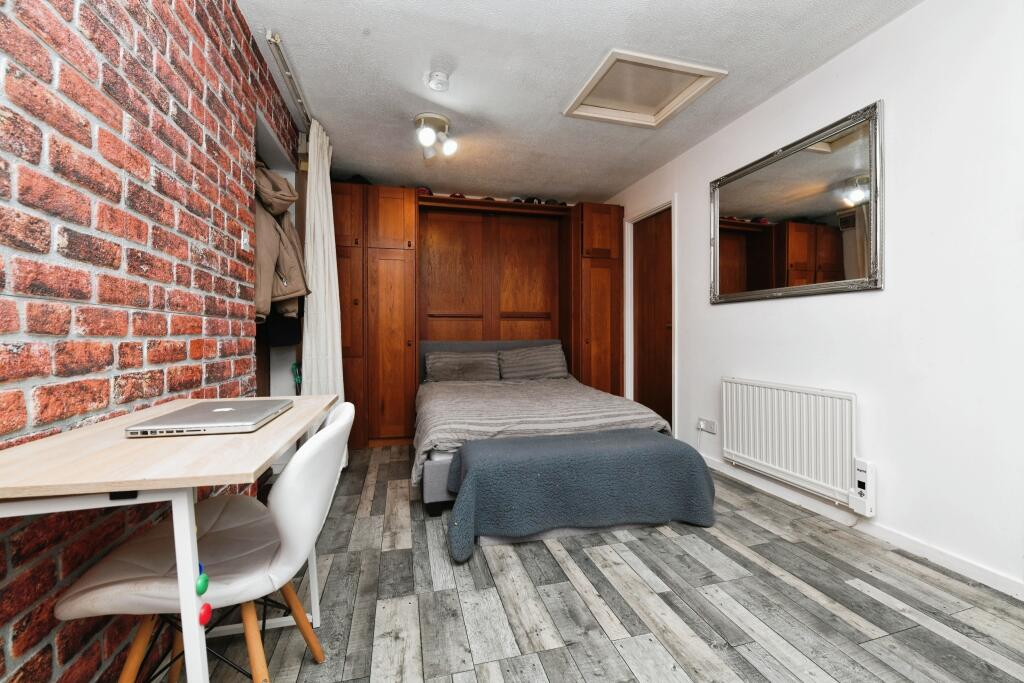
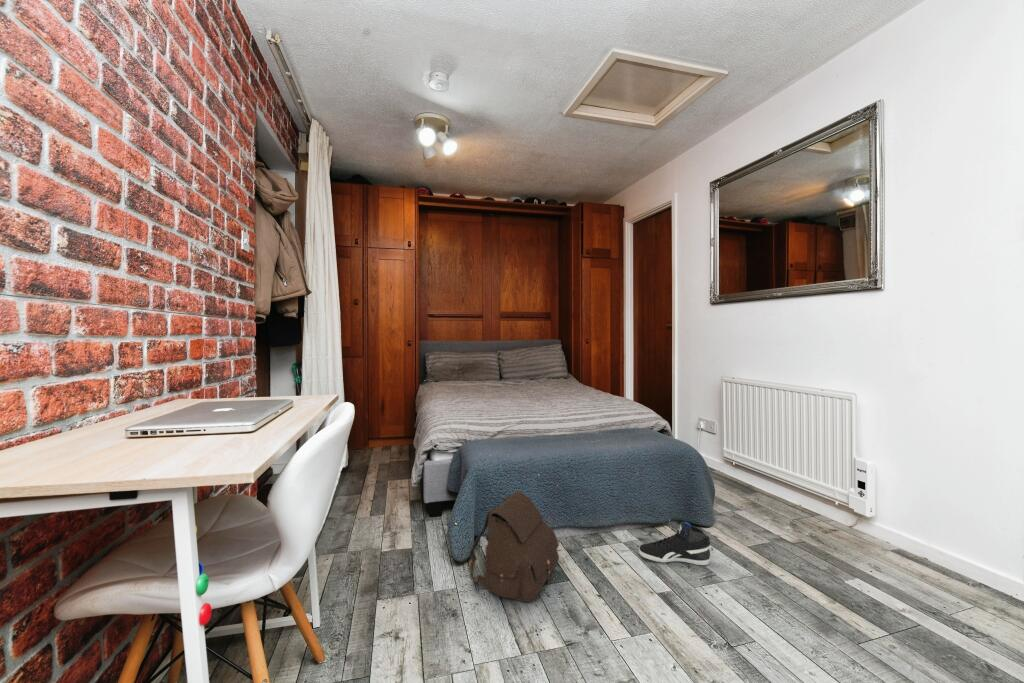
+ satchel [468,491,560,603]
+ sneaker [638,520,711,566]
